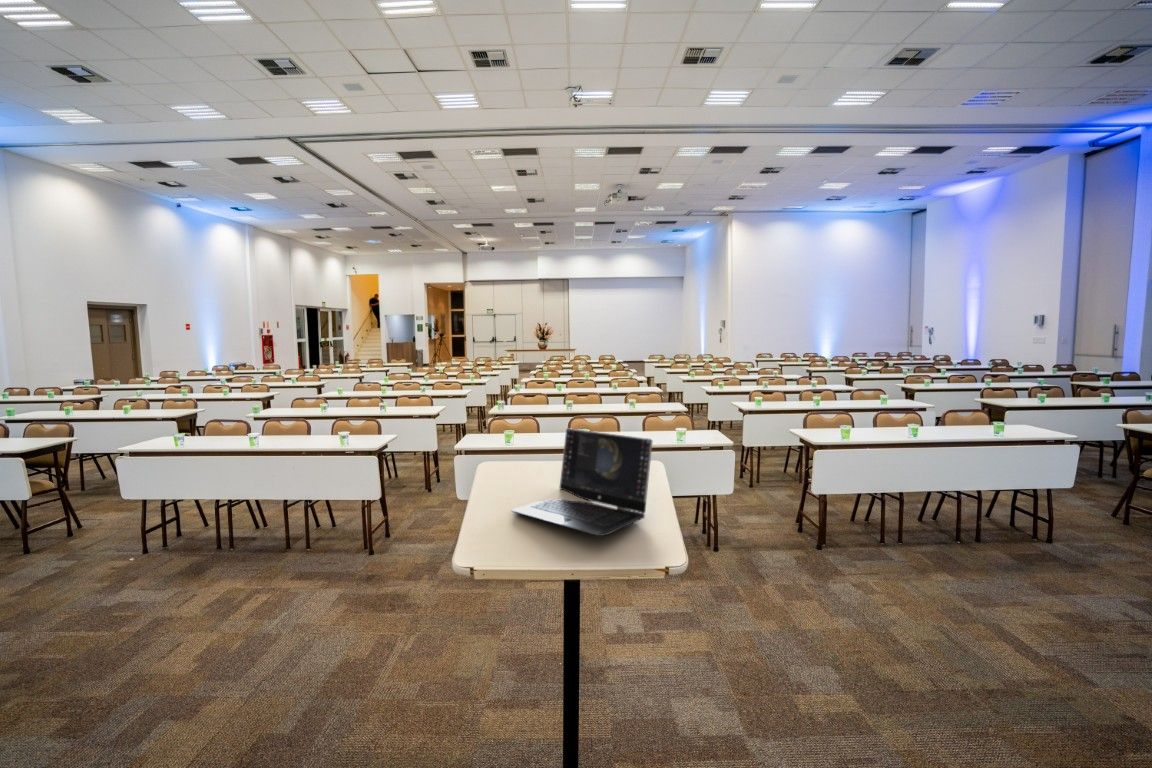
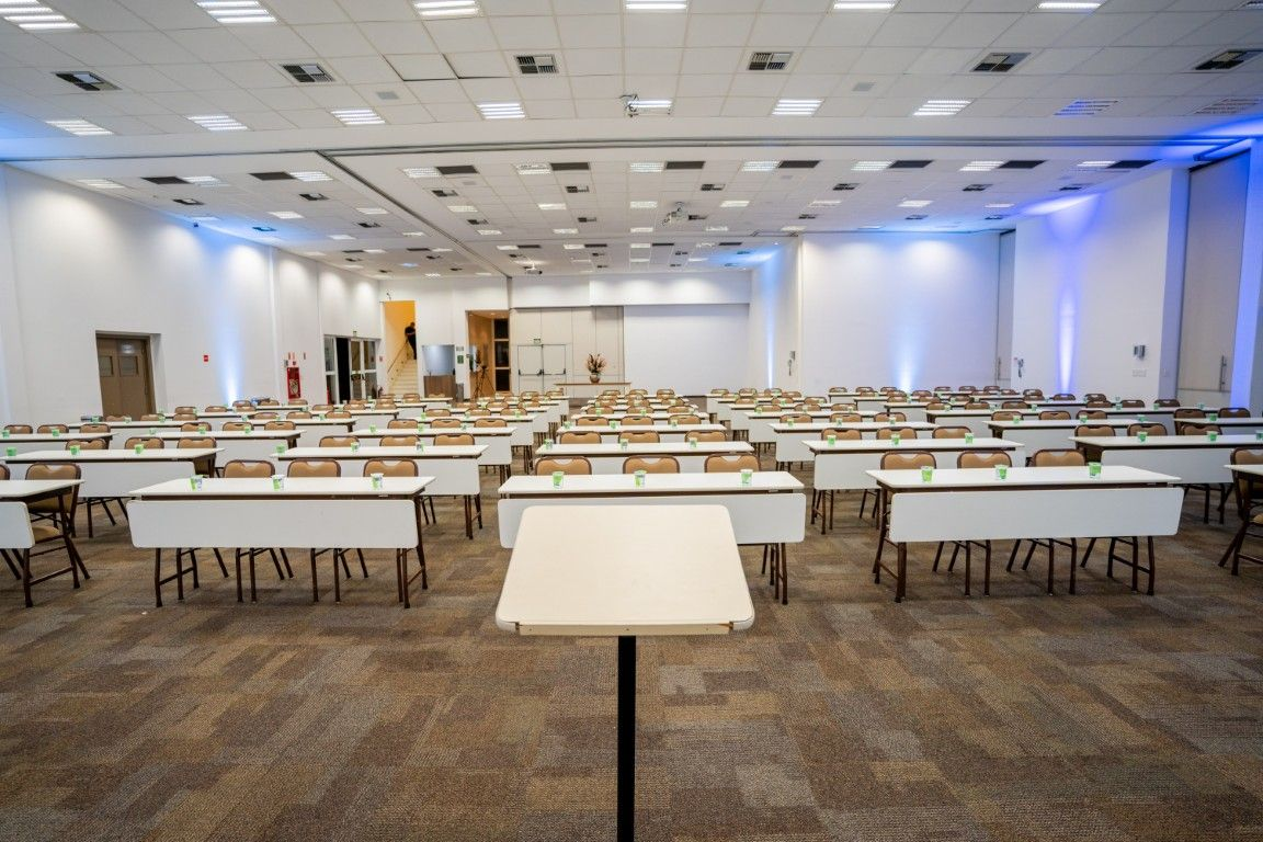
- laptop [510,427,654,537]
